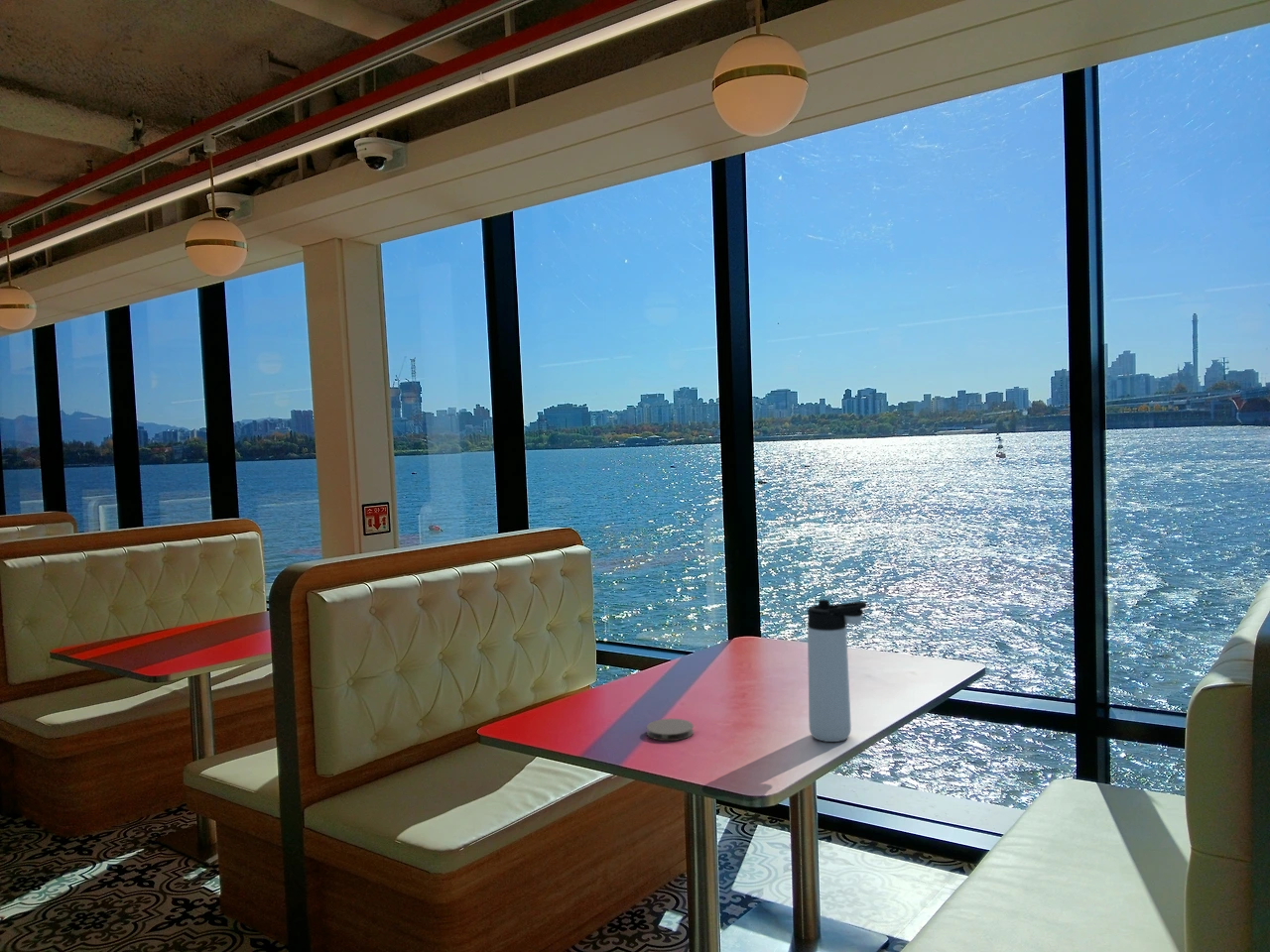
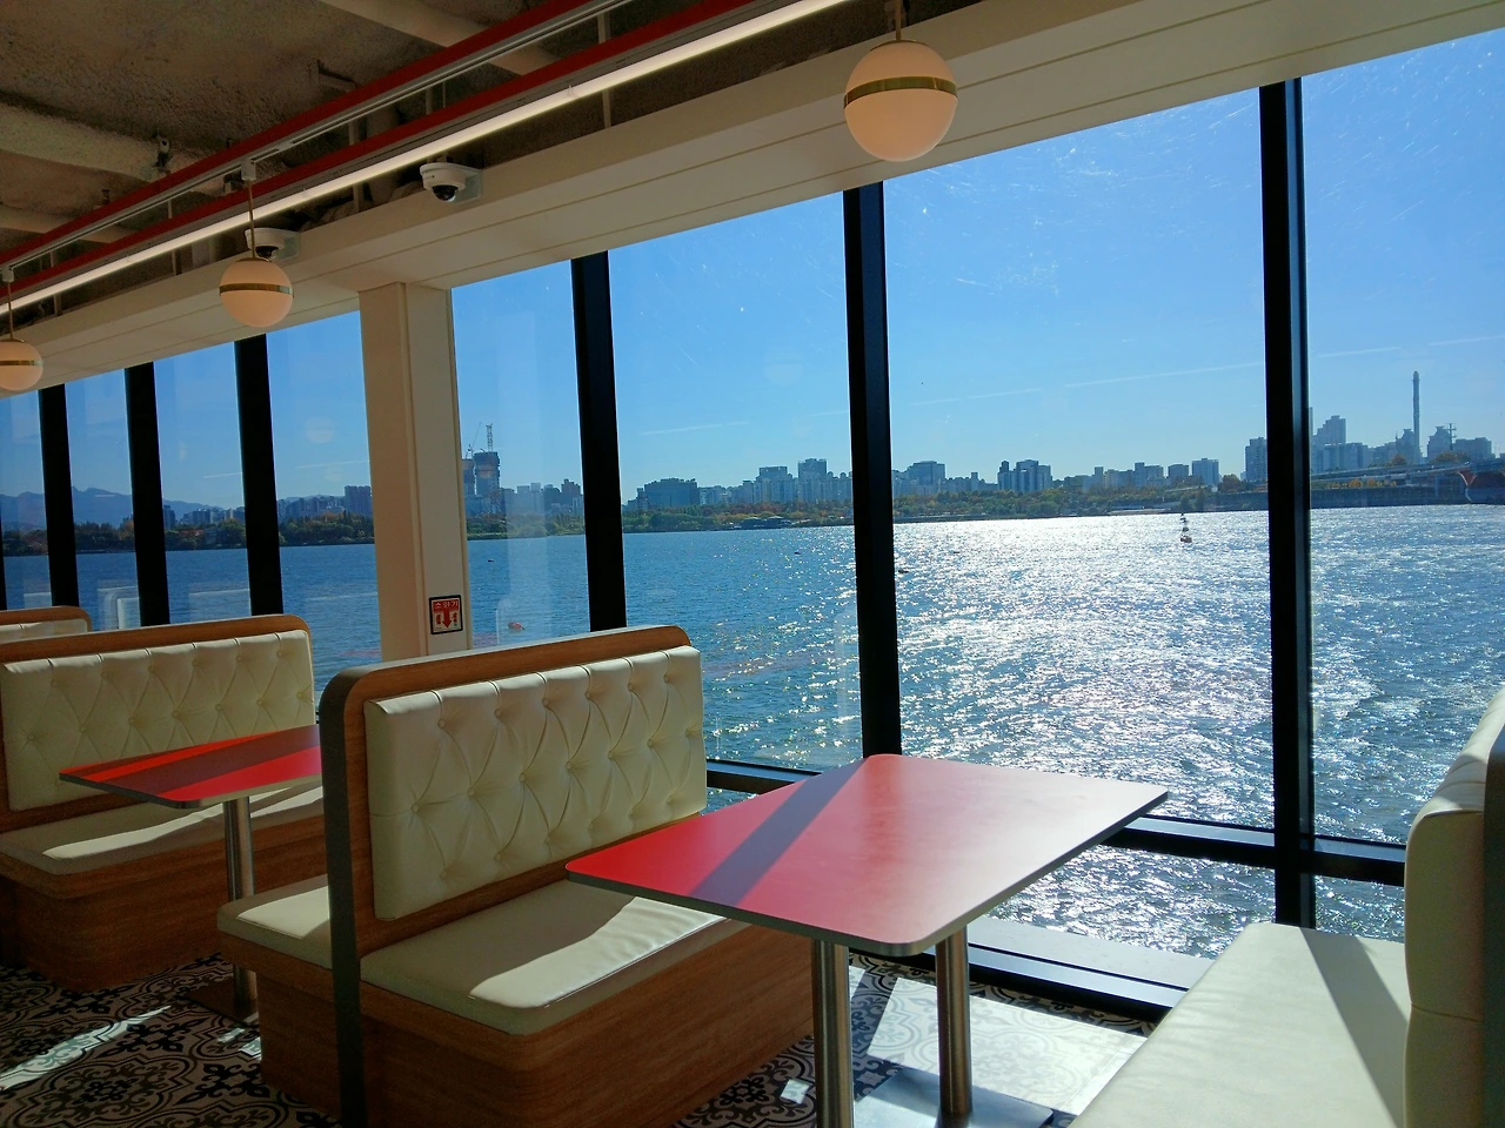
- thermos bottle [807,599,868,743]
- coaster [646,718,695,742]
